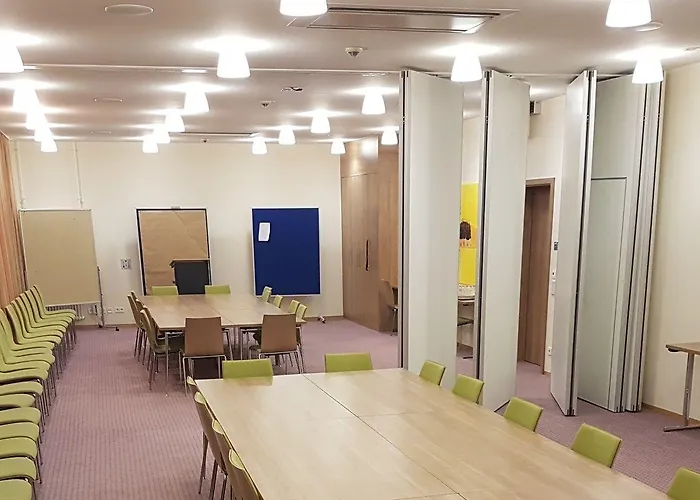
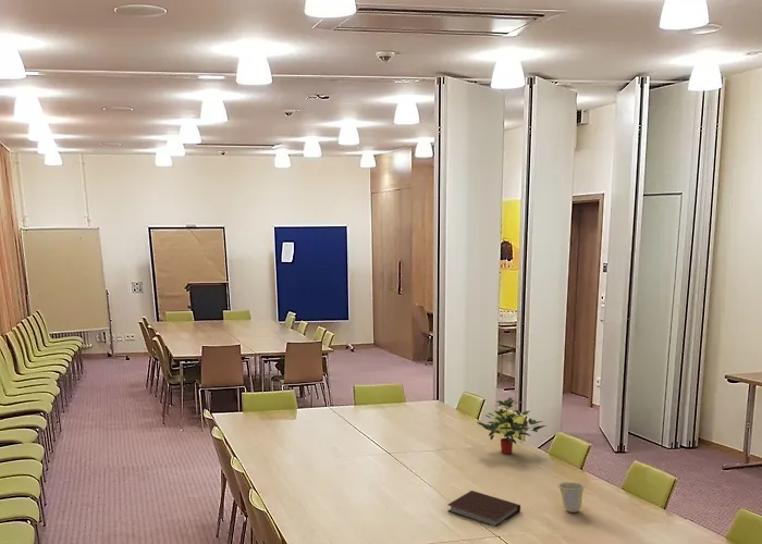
+ notebook [446,490,521,528]
+ cup [556,481,587,514]
+ potted plant [476,397,548,455]
